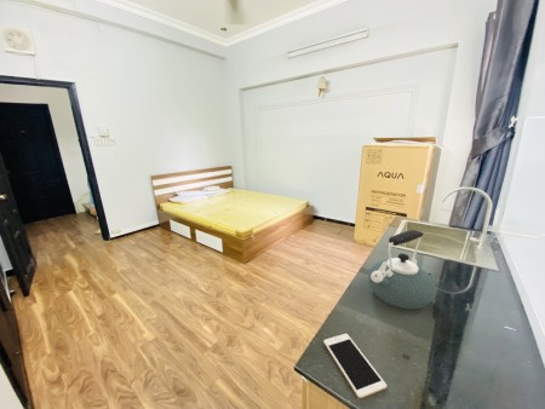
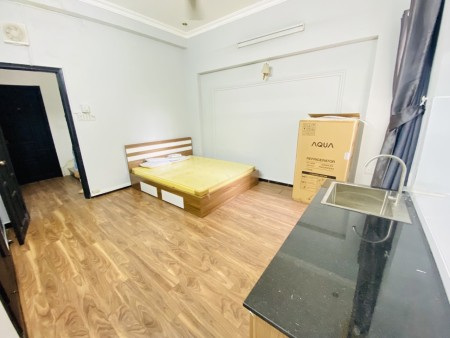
- cell phone [322,333,388,399]
- kettle [367,229,436,311]
